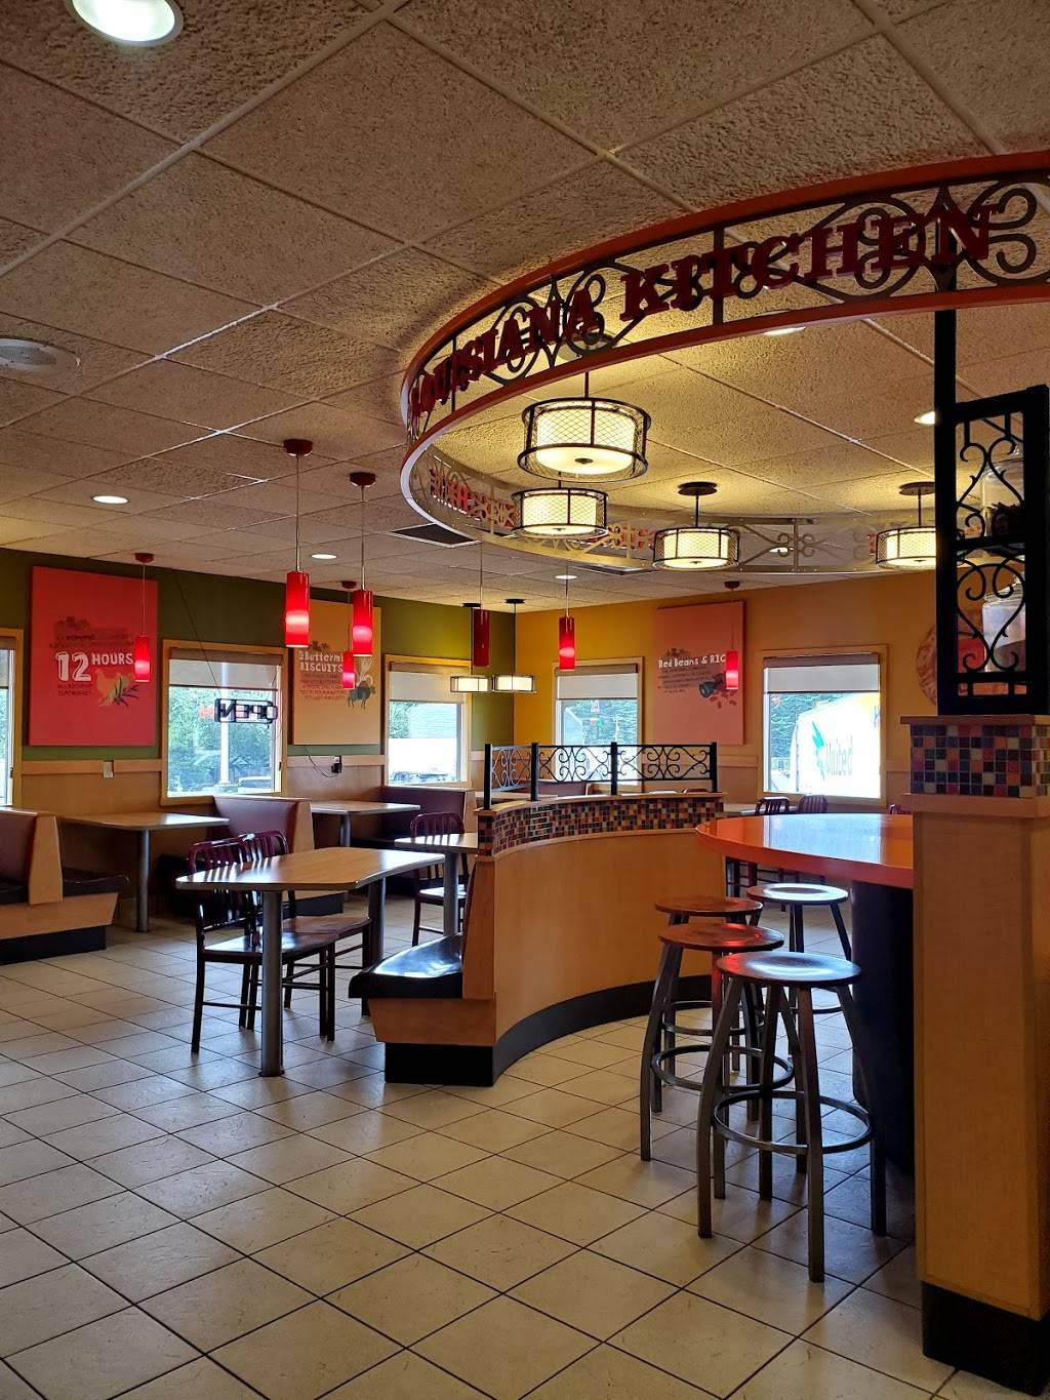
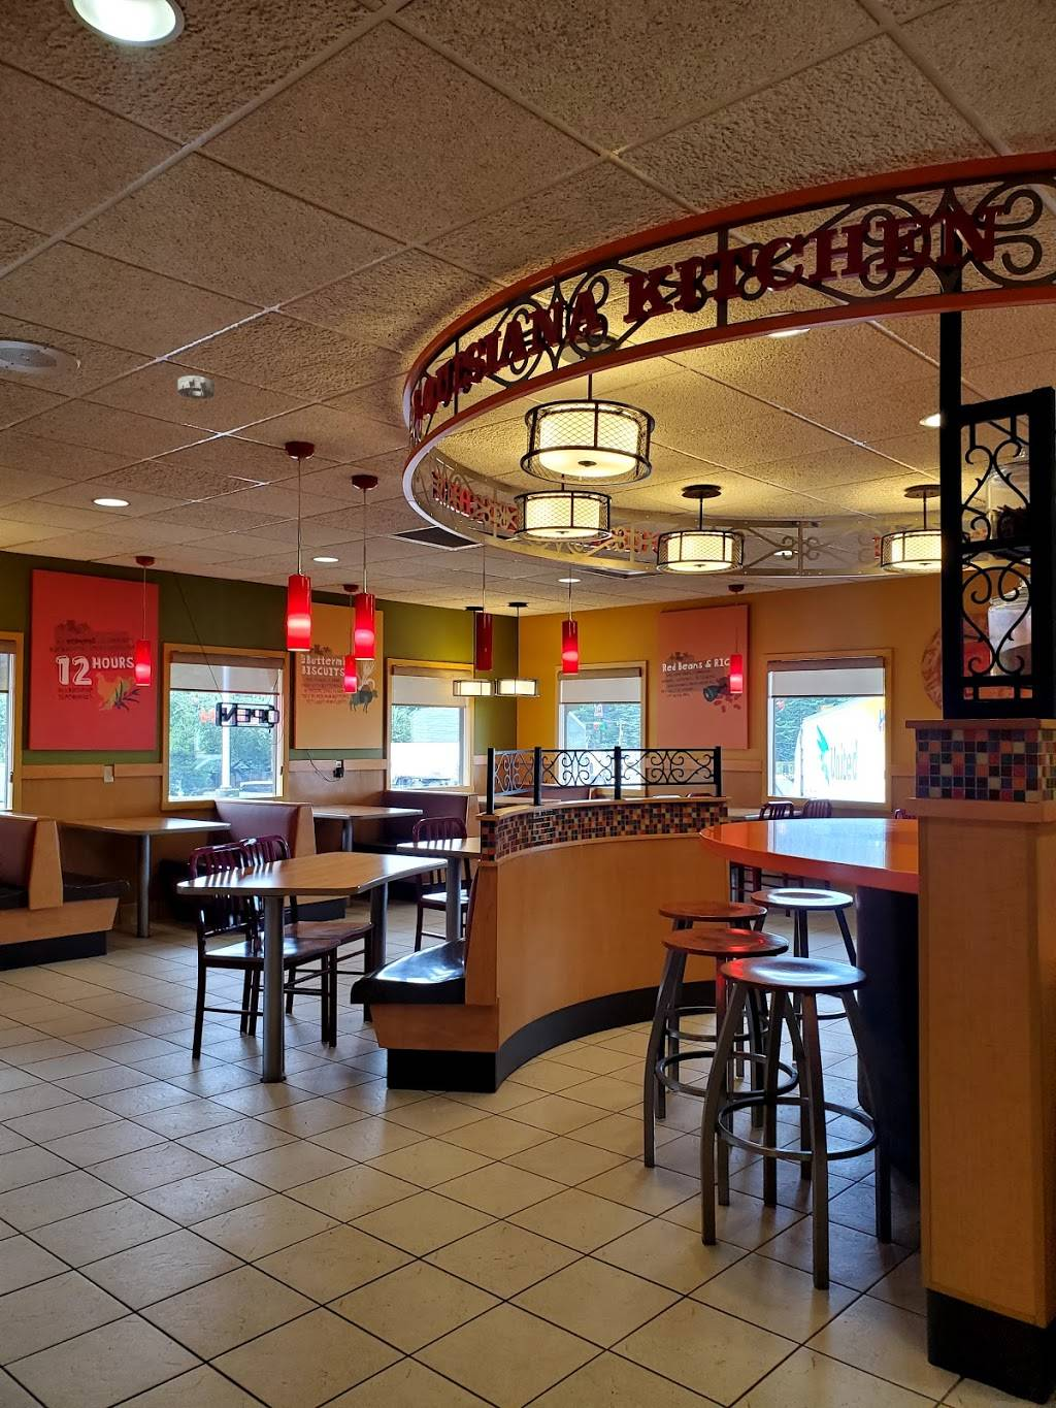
+ smoke detector [176,374,215,401]
